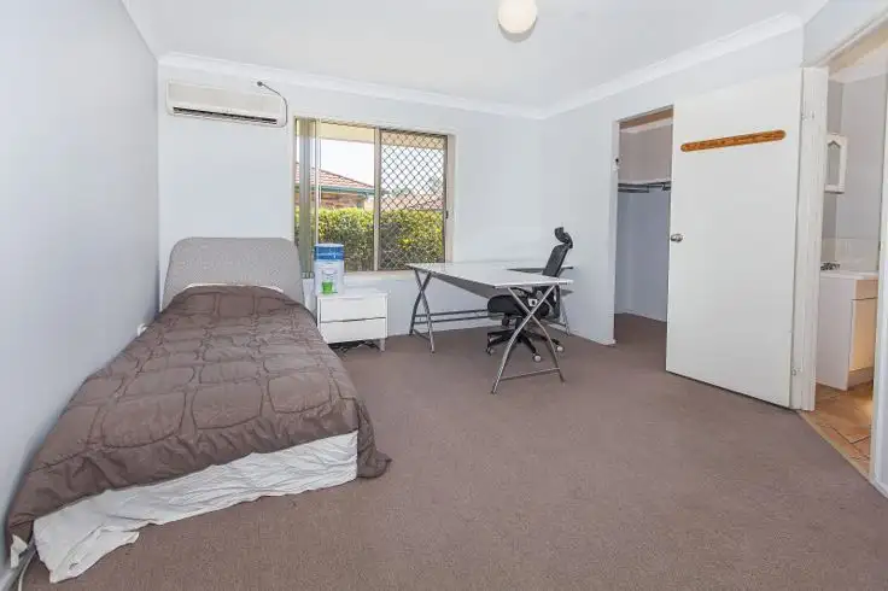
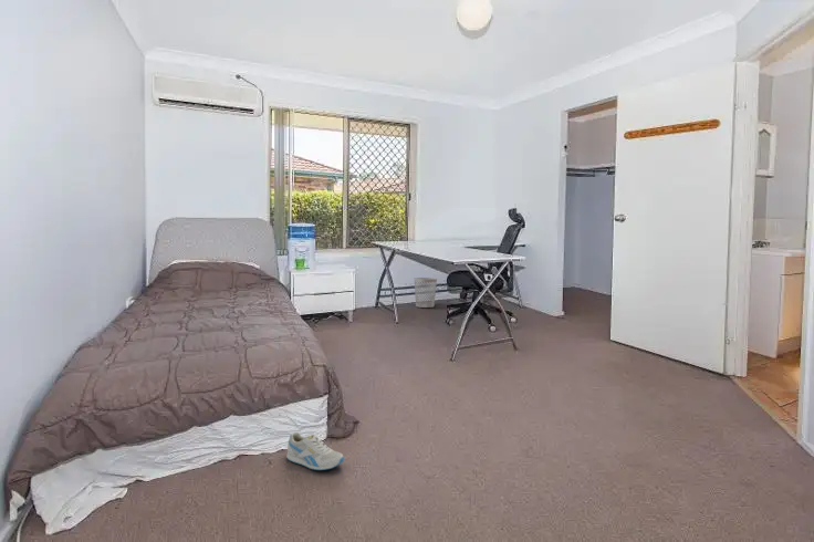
+ sneaker [285,431,345,471]
+ wastebasket [414,277,438,309]
